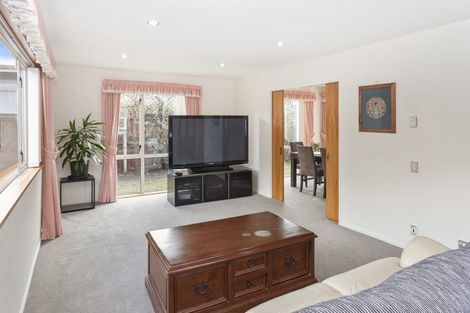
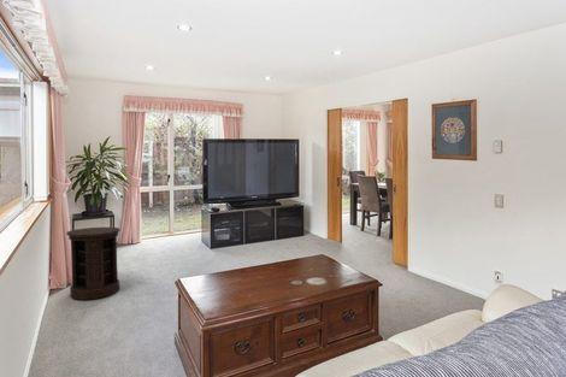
+ side table [65,226,122,300]
